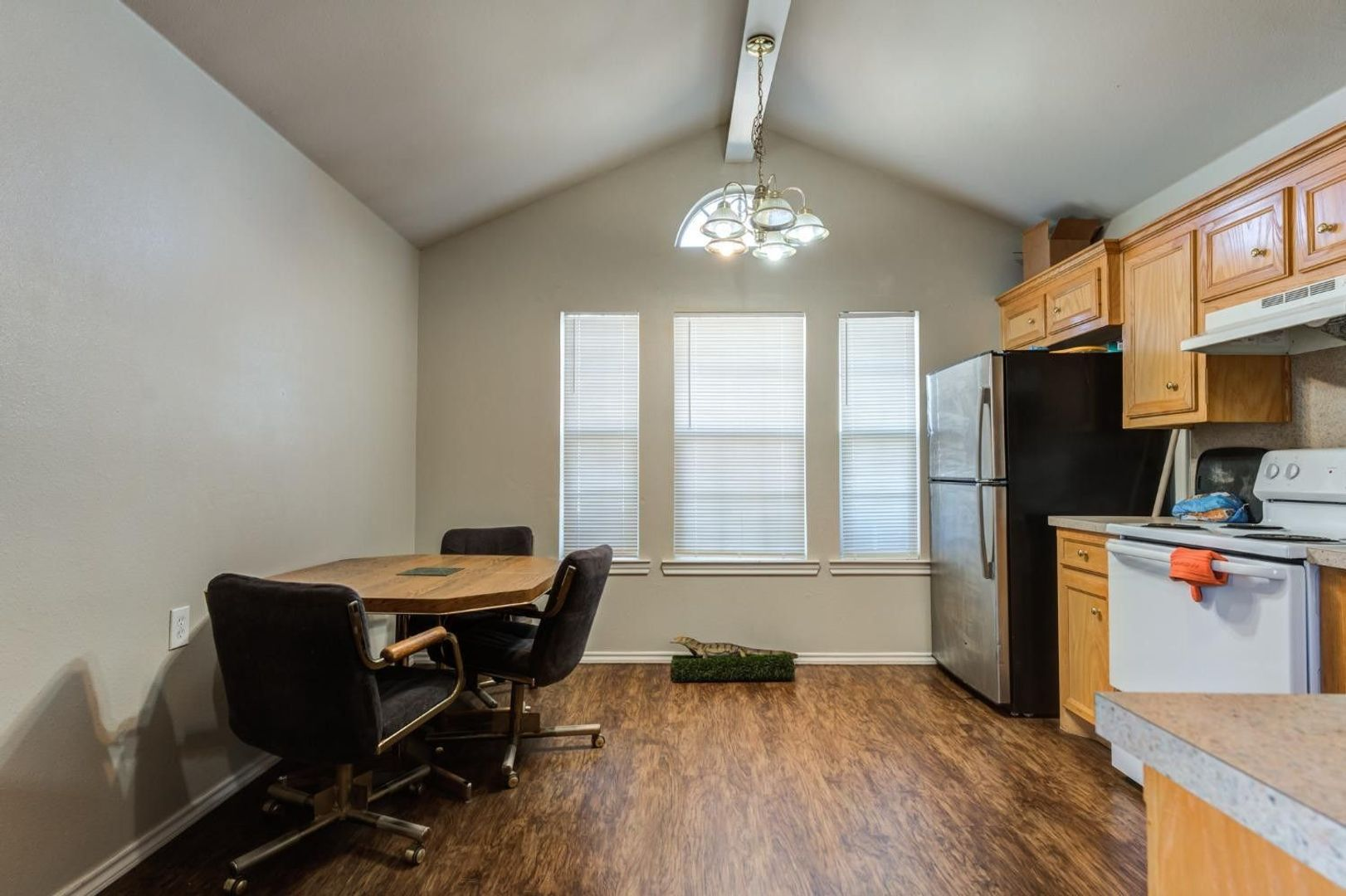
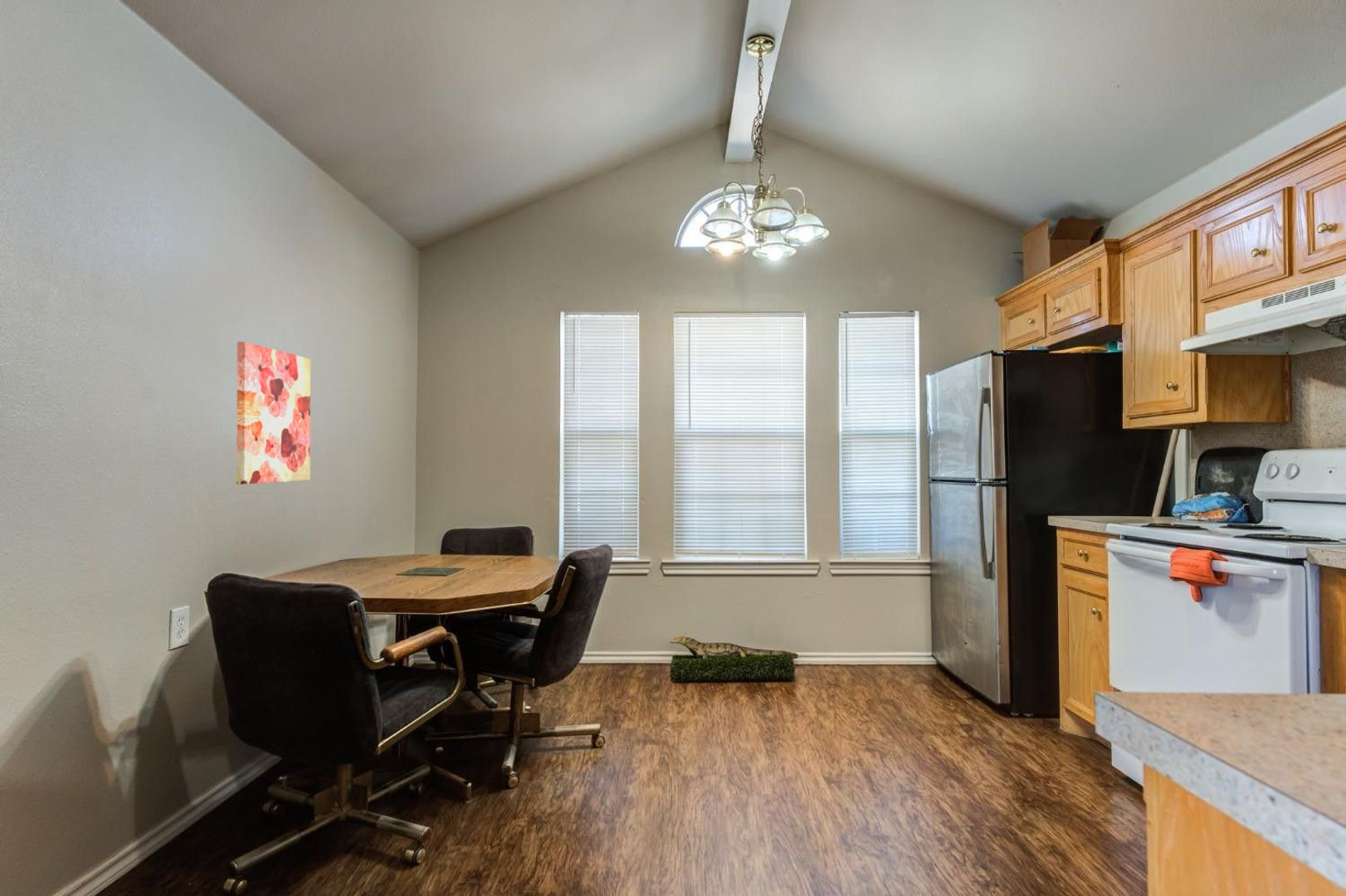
+ wall art [236,341,311,485]
